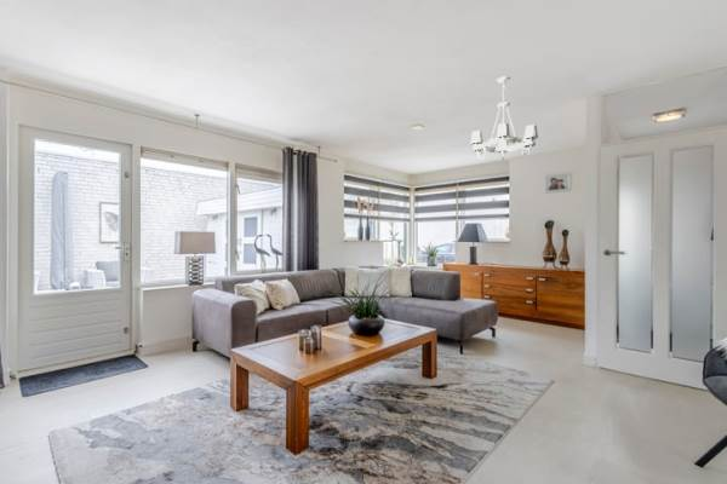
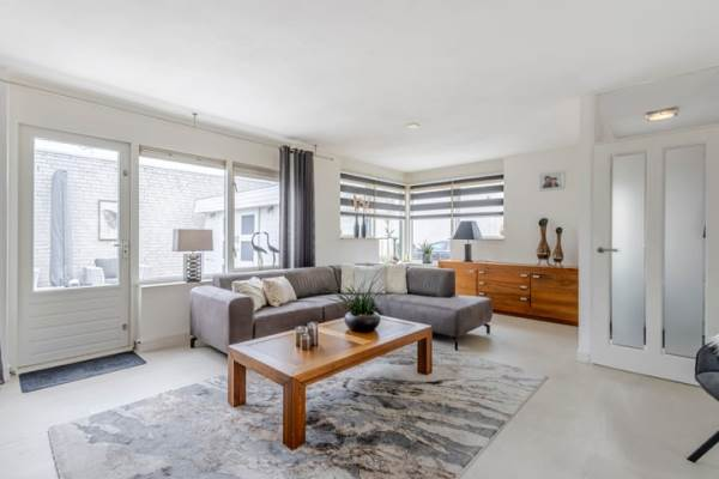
- chandelier [469,75,539,161]
